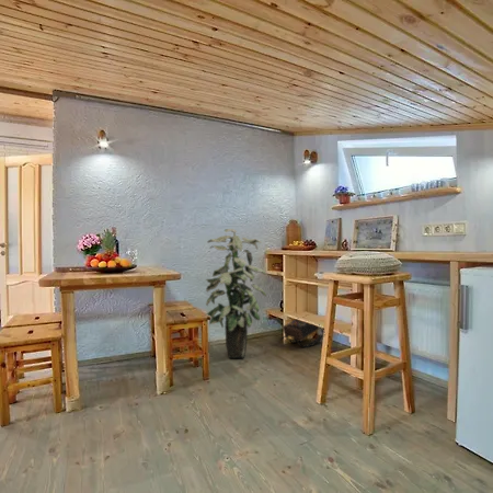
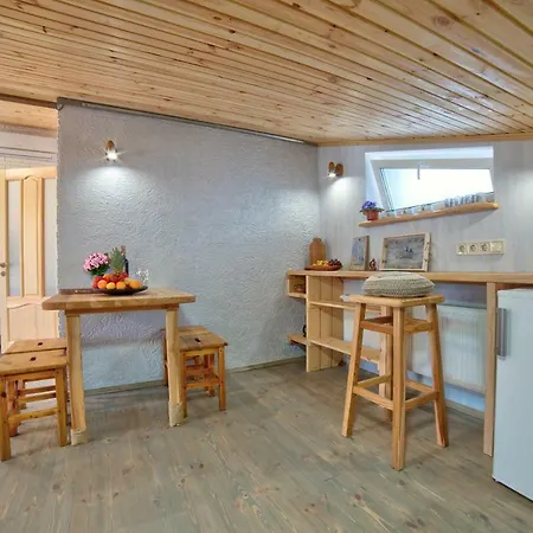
- backpack [278,319,324,348]
- indoor plant [205,228,267,359]
